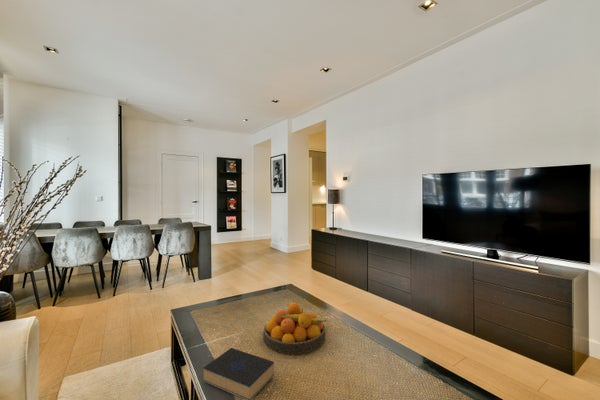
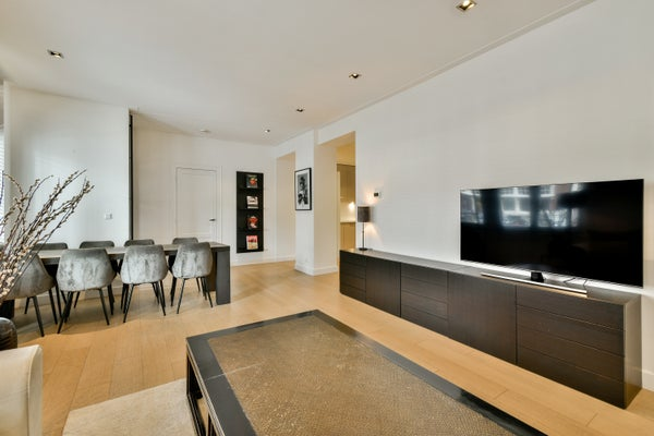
- book [202,347,275,400]
- fruit bowl [262,301,327,355]
